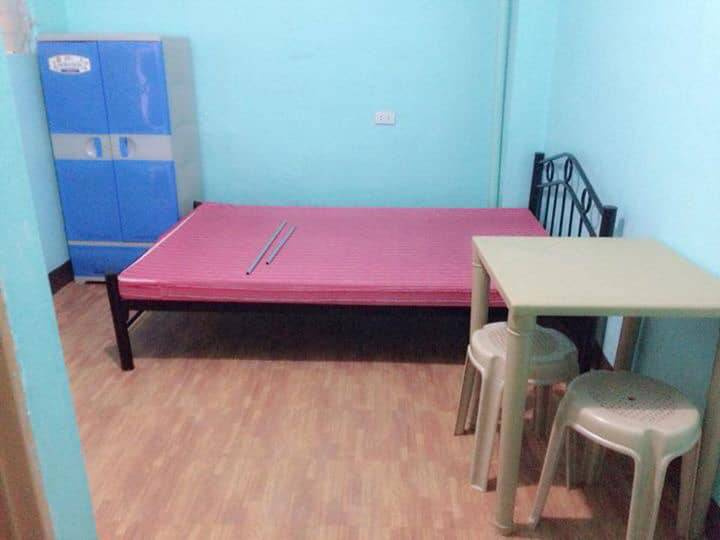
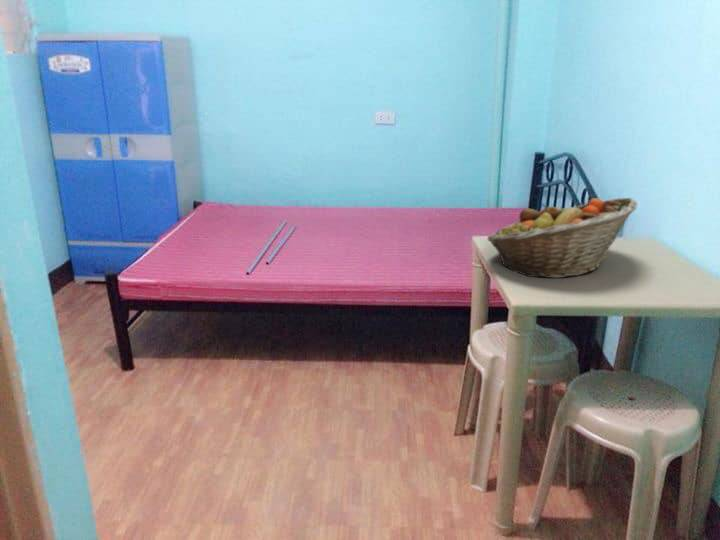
+ fruit basket [487,197,638,279]
